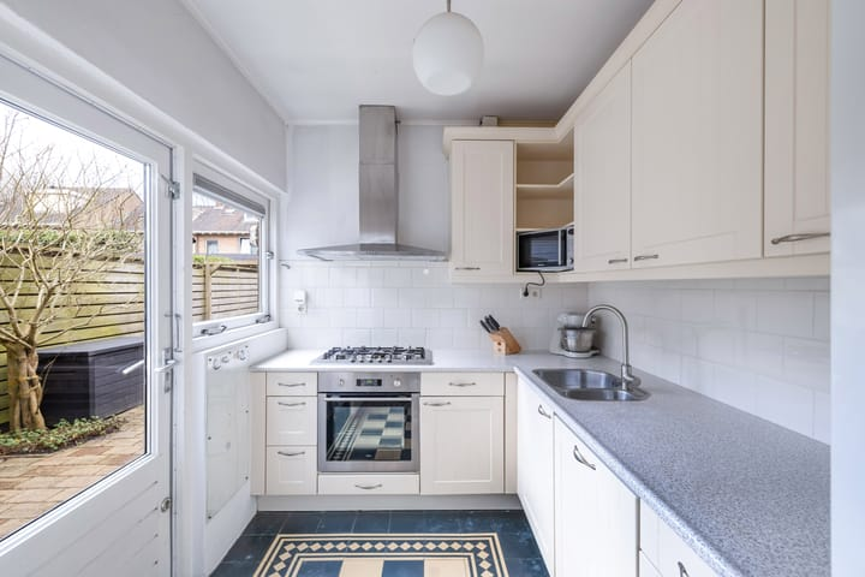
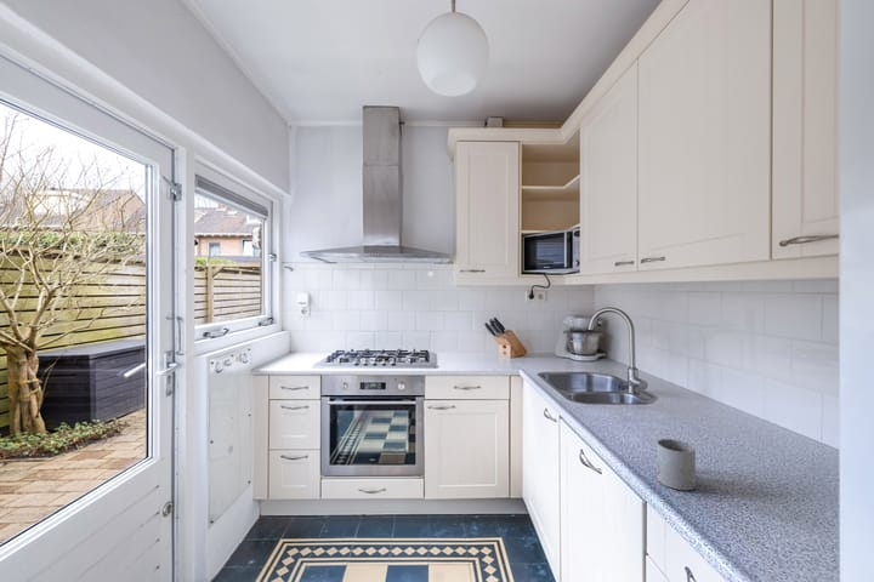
+ mug [656,436,697,491]
